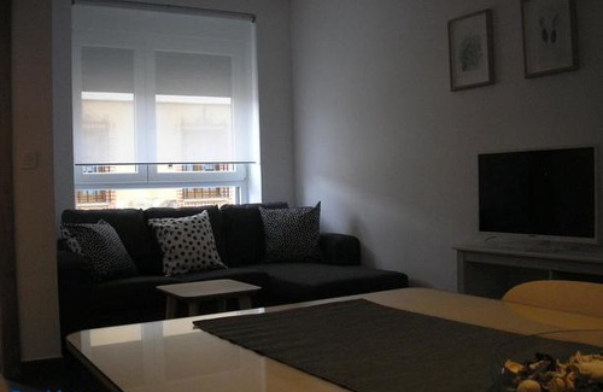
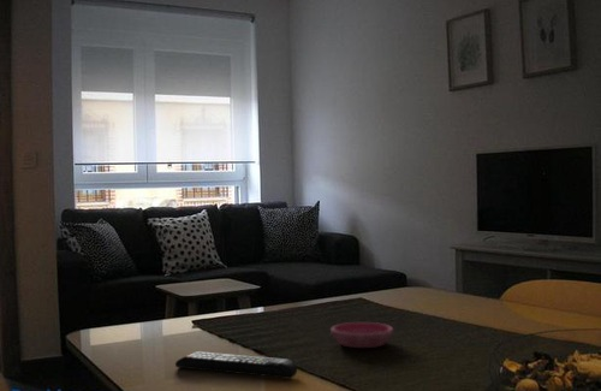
+ saucer [329,321,394,349]
+ remote control [174,350,298,380]
